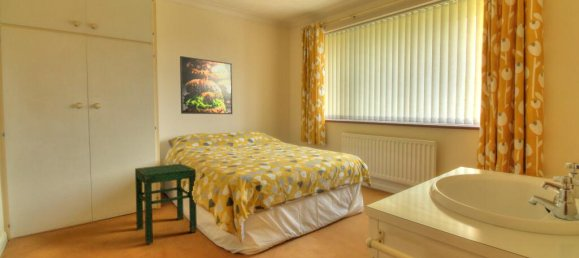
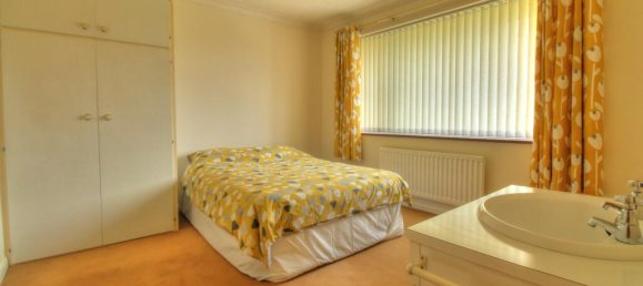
- stool [134,163,198,245]
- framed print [179,55,233,115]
